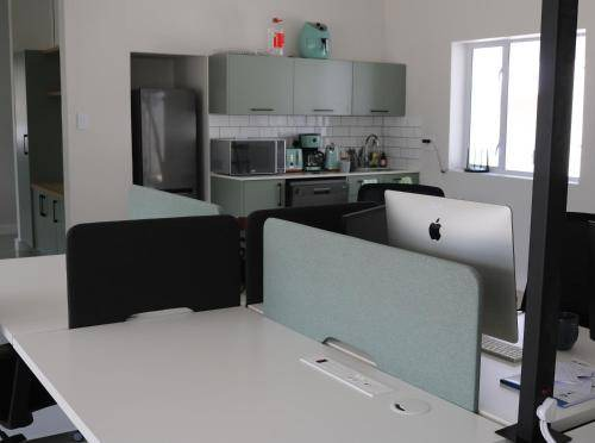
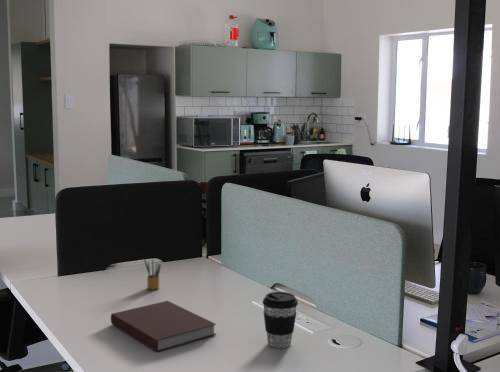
+ pencil box [143,258,162,291]
+ coffee cup [262,291,299,349]
+ notebook [110,300,217,353]
